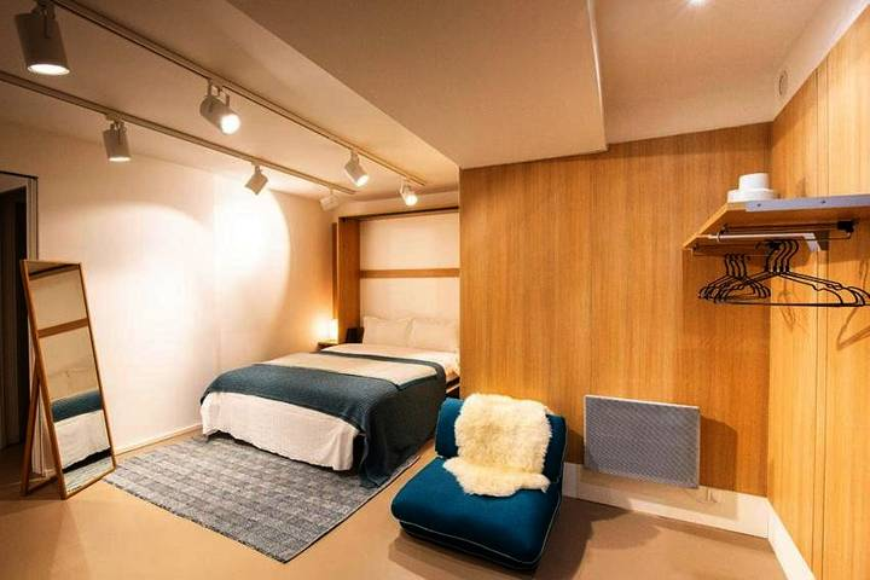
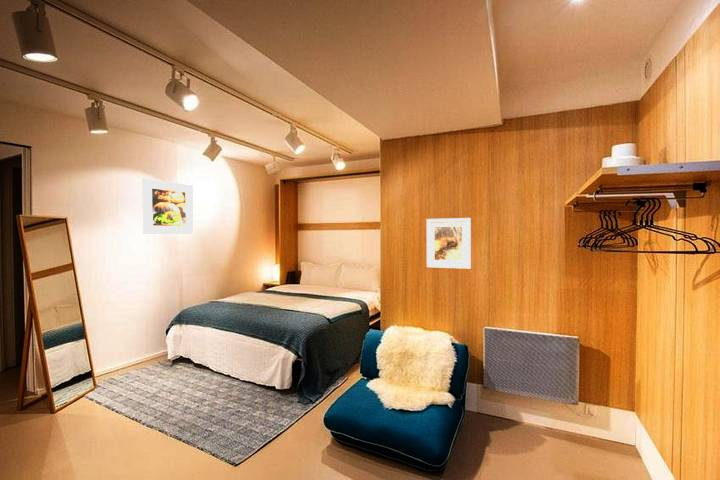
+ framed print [141,177,194,235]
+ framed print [426,217,472,270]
